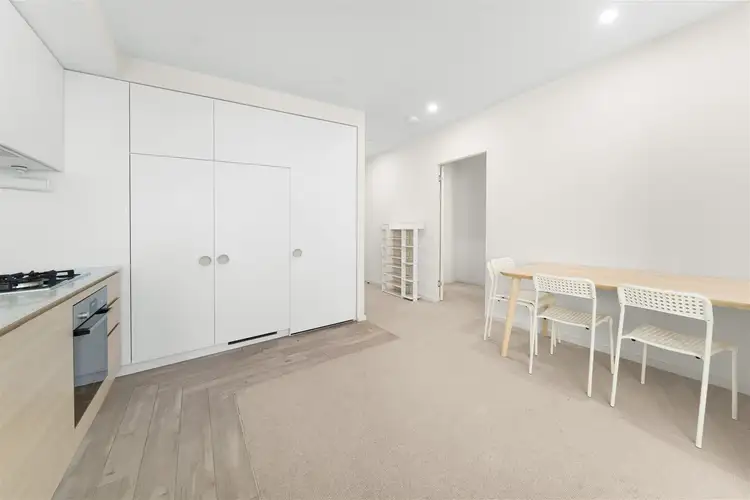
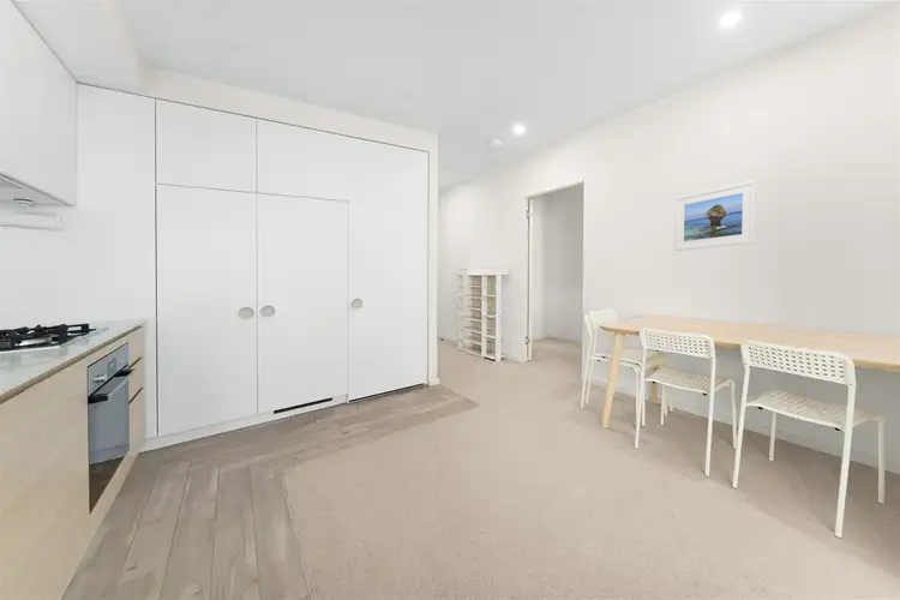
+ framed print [673,179,757,252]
